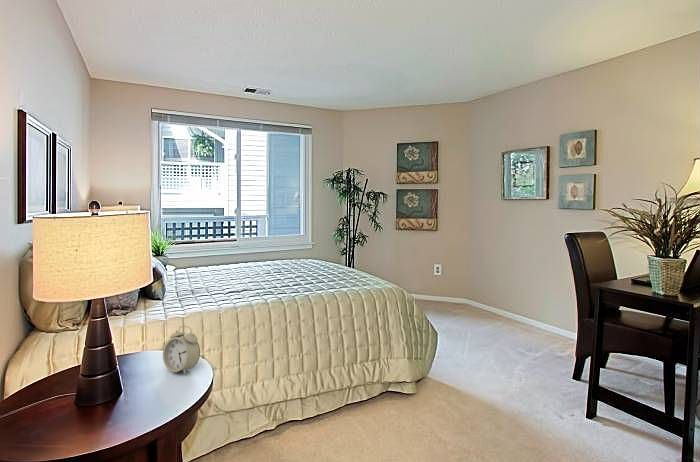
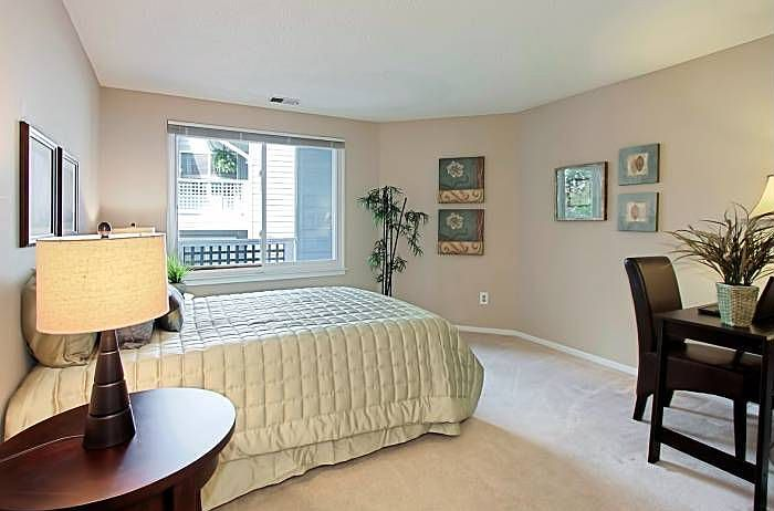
- alarm clock [162,325,201,375]
